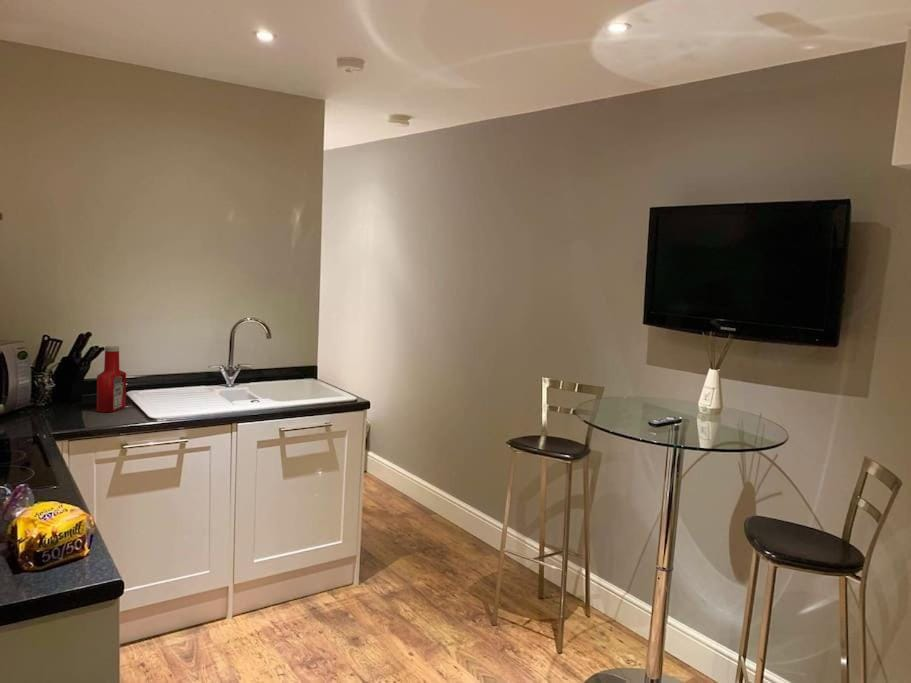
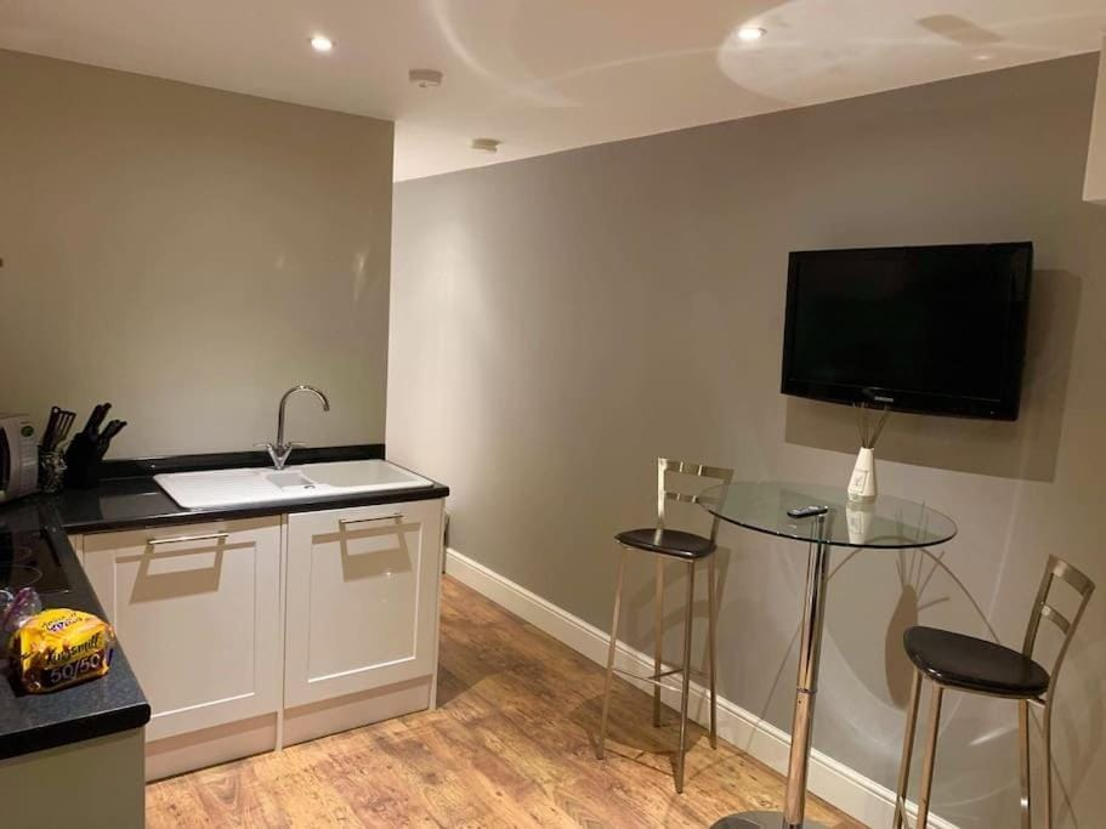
- soap bottle [96,345,127,413]
